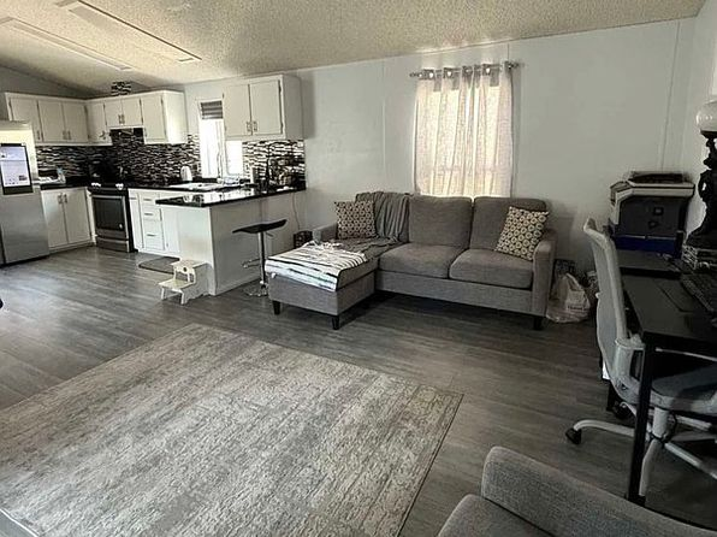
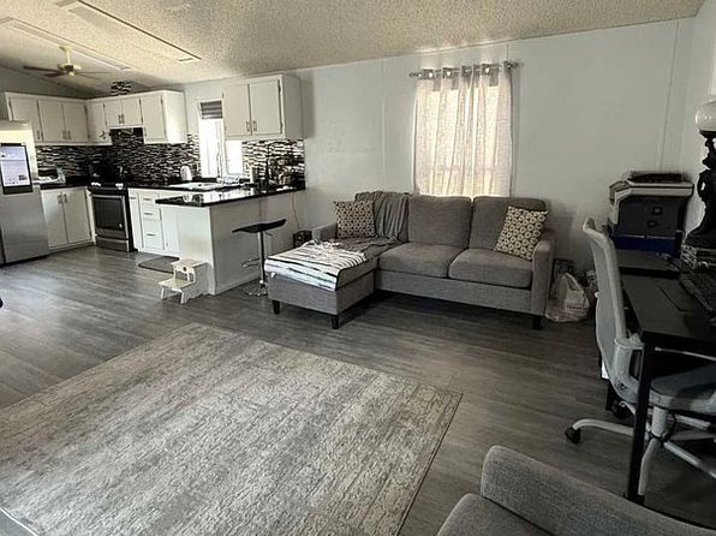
+ ceiling fan [22,44,113,81]
